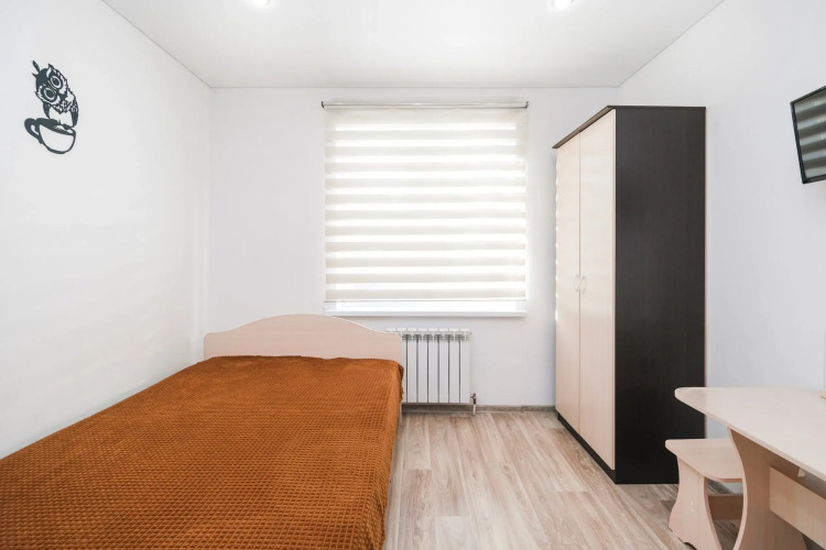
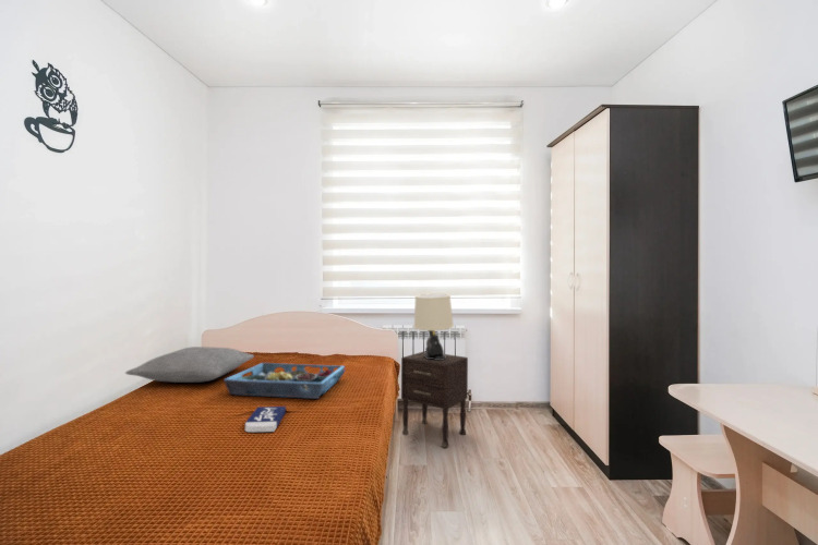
+ serving tray [222,362,347,400]
+ book [244,405,287,433]
+ table lamp [412,292,455,360]
+ pillow [124,346,255,384]
+ nightstand [400,350,469,448]
